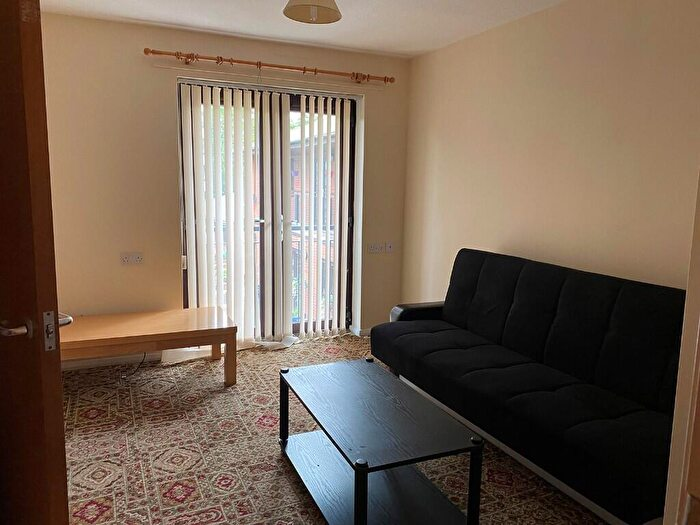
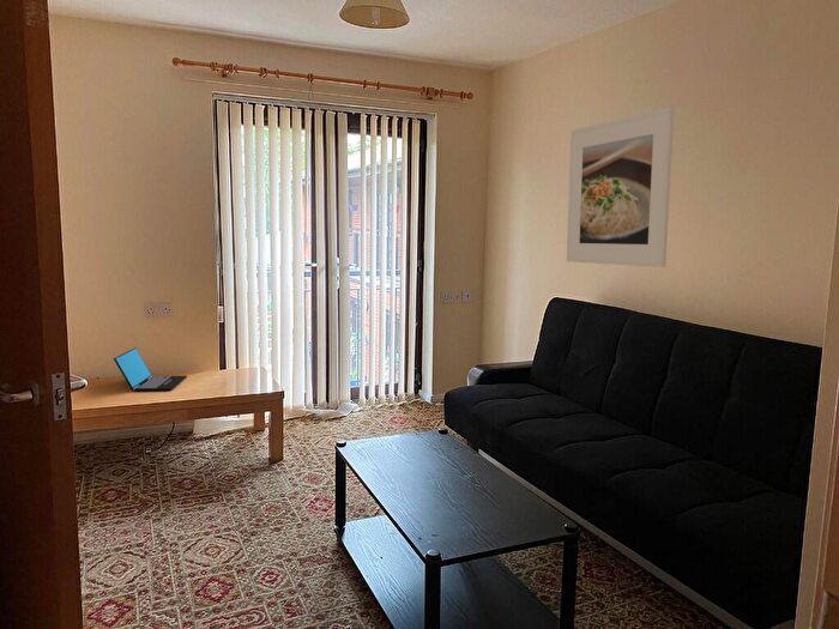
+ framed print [566,107,675,268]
+ laptop [113,346,188,392]
